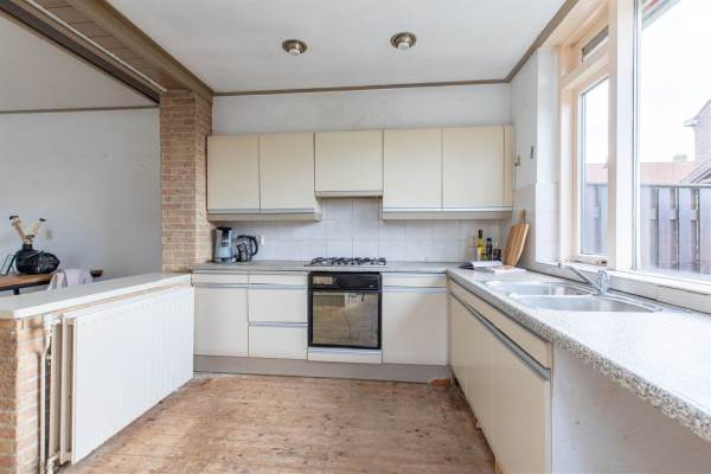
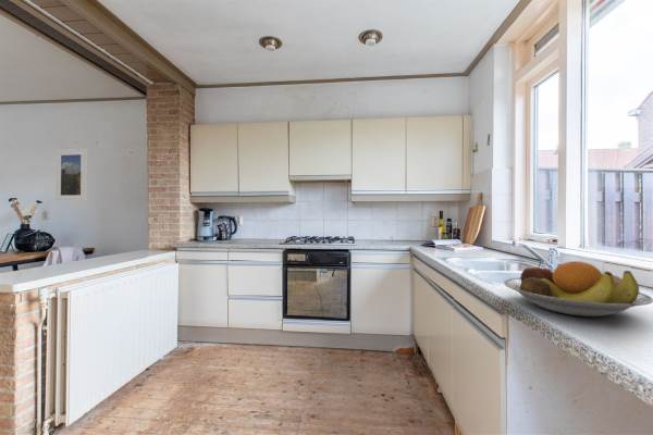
+ fruit bowl [503,260,653,318]
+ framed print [54,148,88,202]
